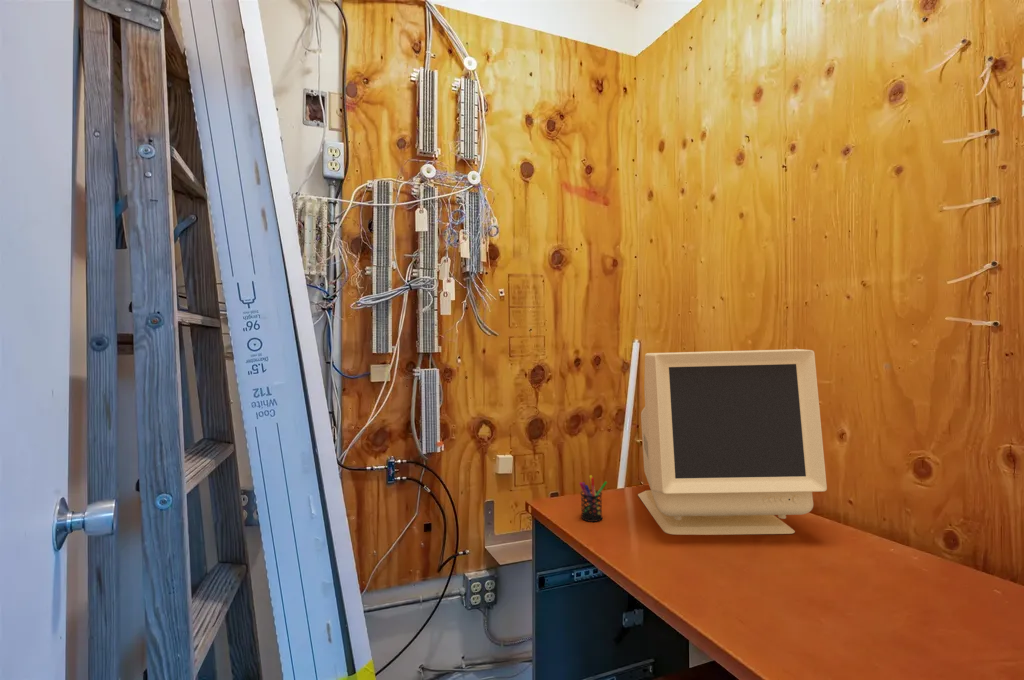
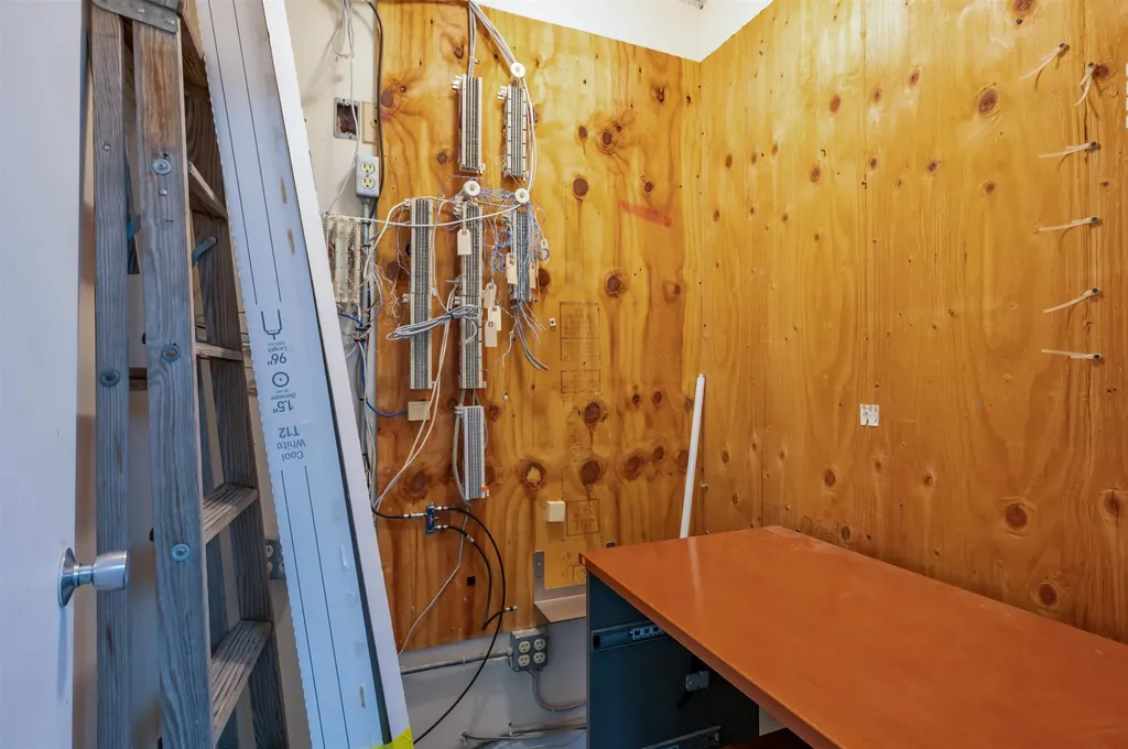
- monitor [637,348,828,536]
- pen holder [579,474,608,523]
